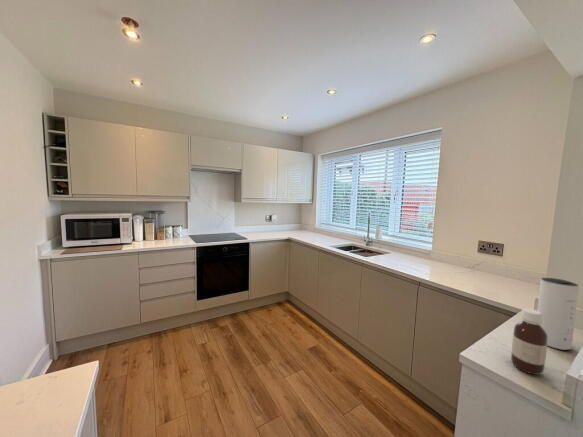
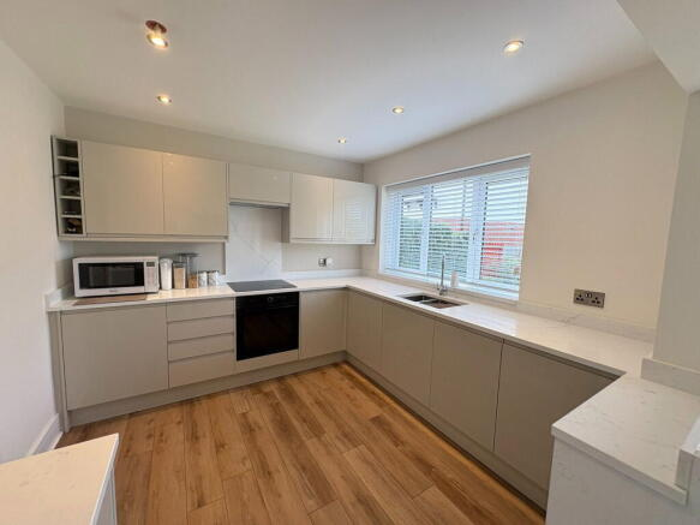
- bottle [510,308,548,376]
- speaker [537,277,580,351]
